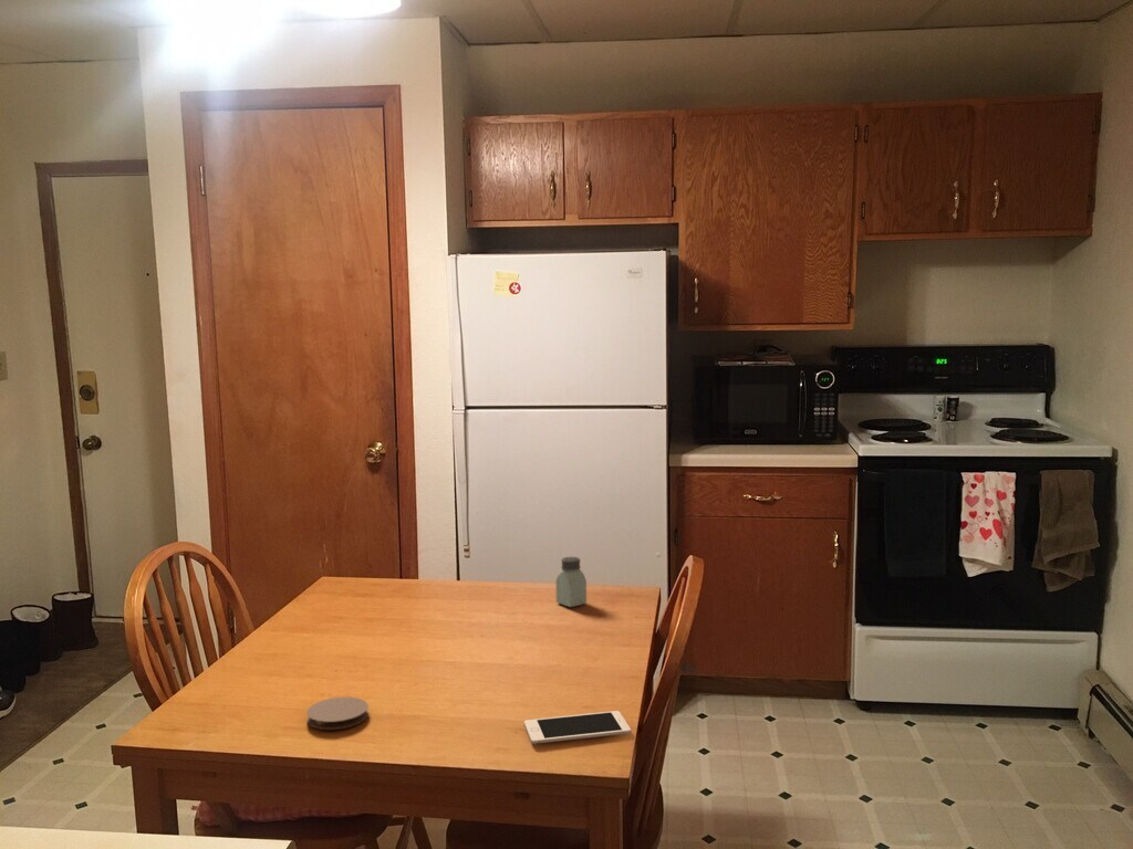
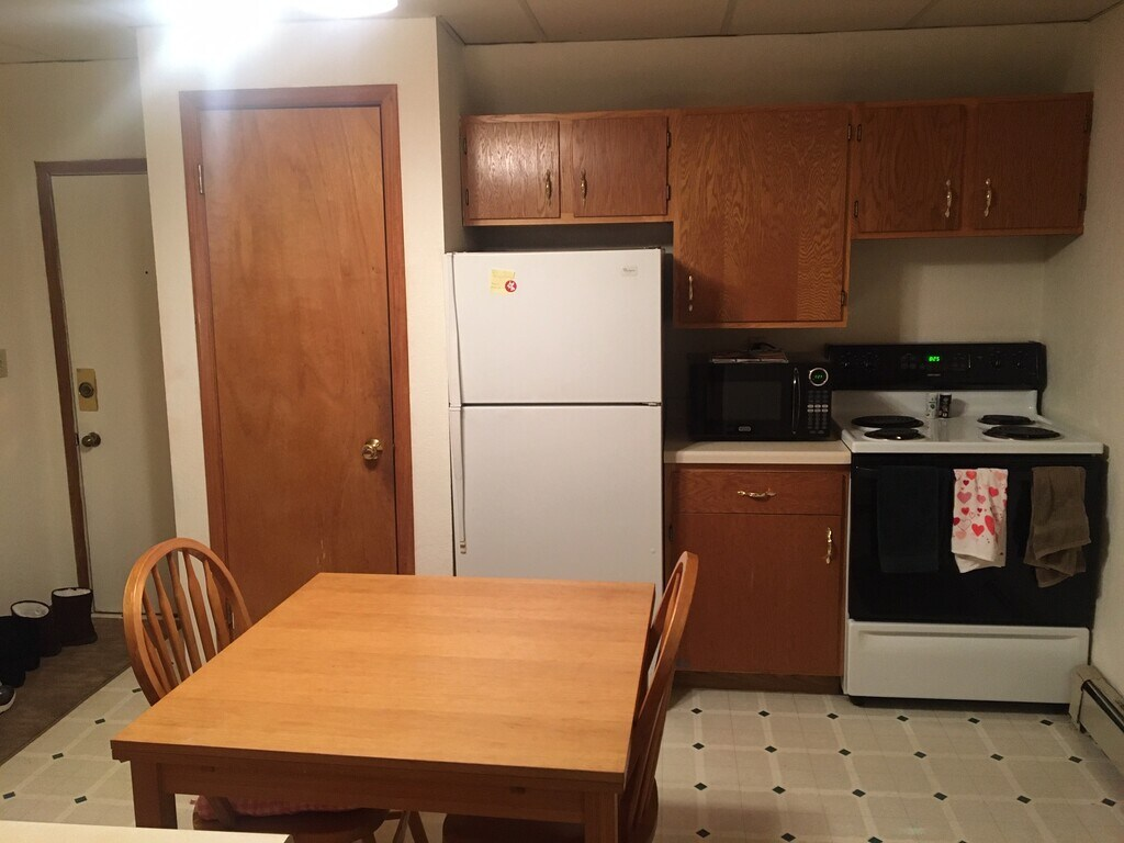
- saltshaker [554,556,588,608]
- coaster [305,696,370,731]
- cell phone [523,710,632,745]
